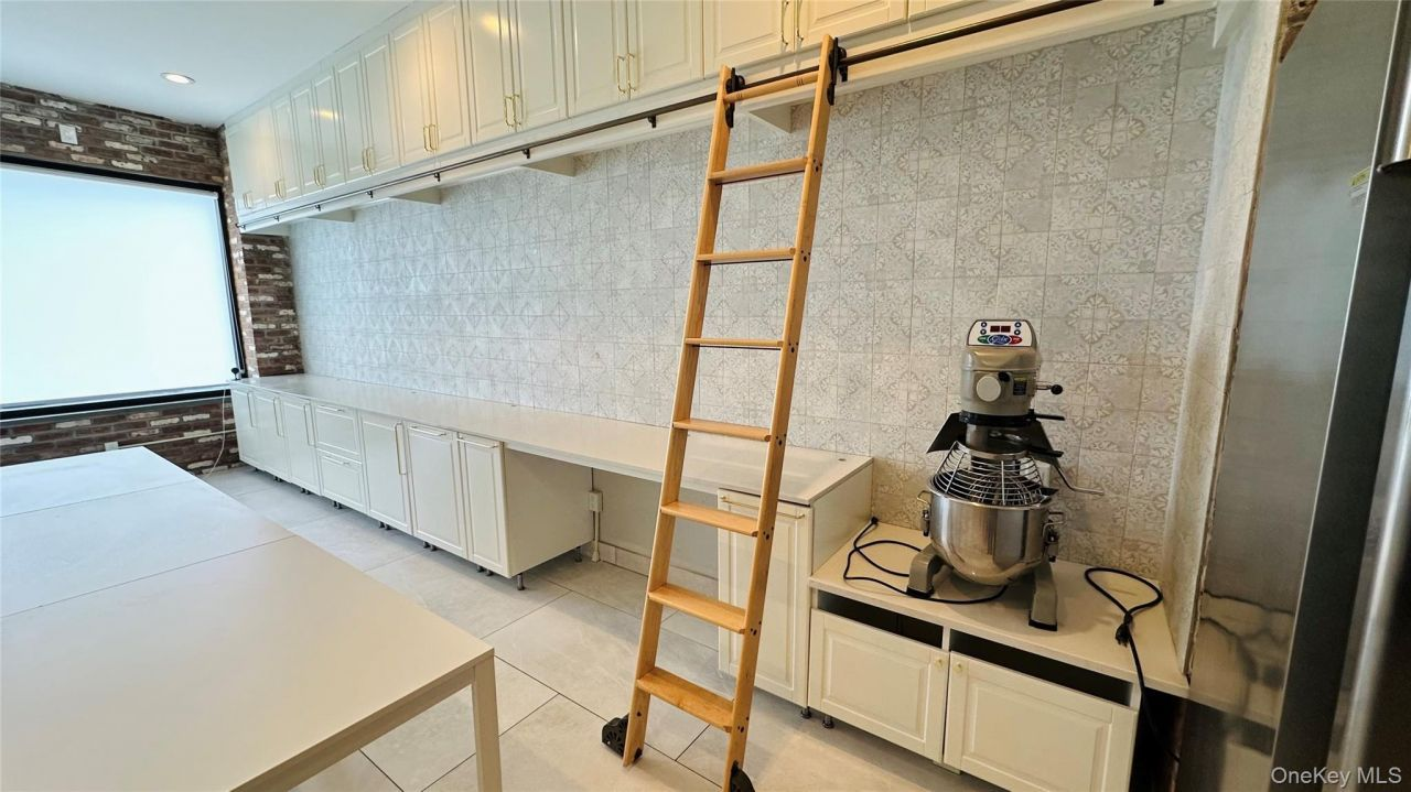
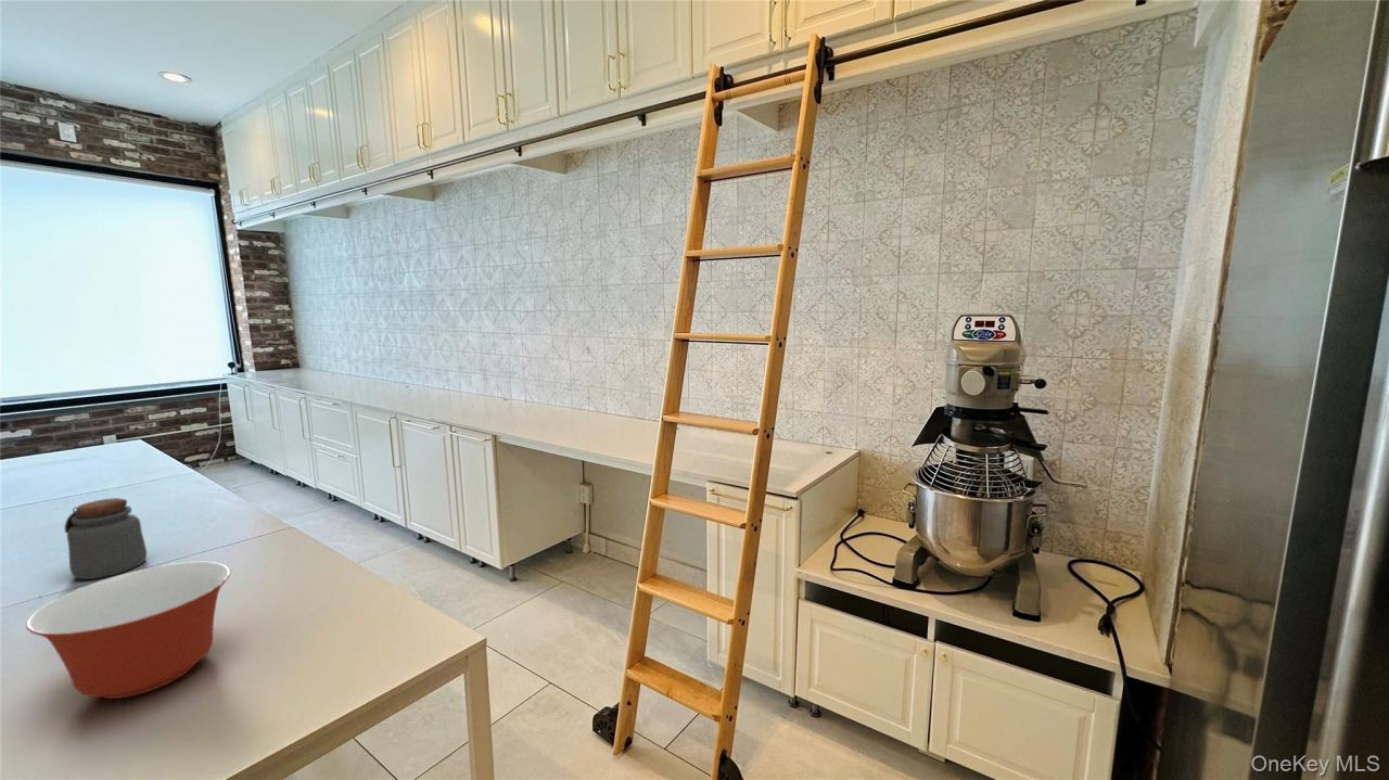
+ jar [64,497,148,580]
+ mixing bowl [25,561,231,700]
